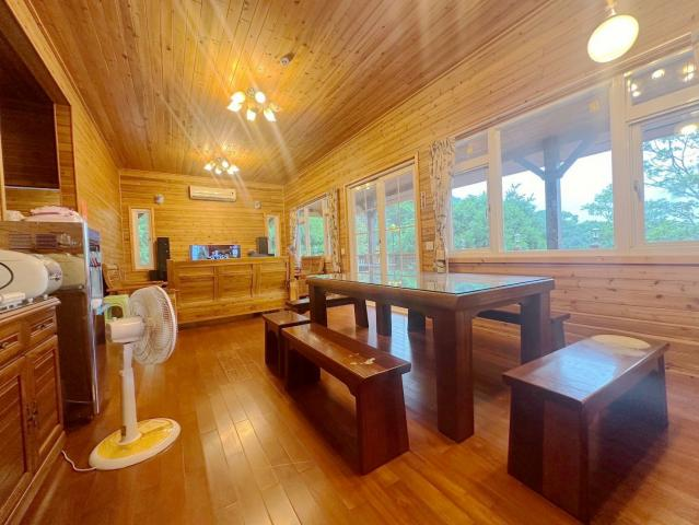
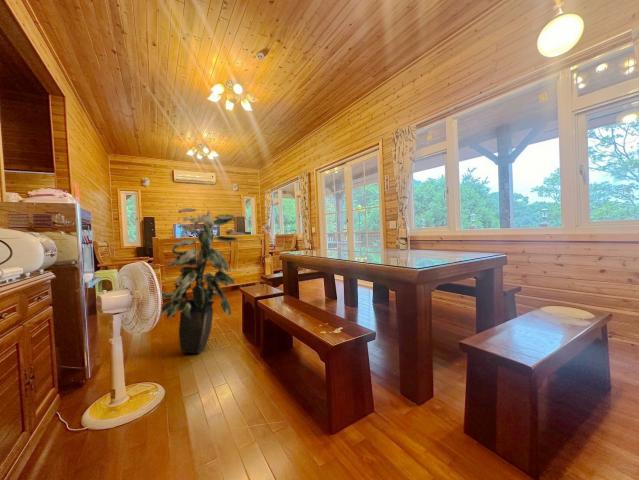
+ indoor plant [159,207,239,354]
